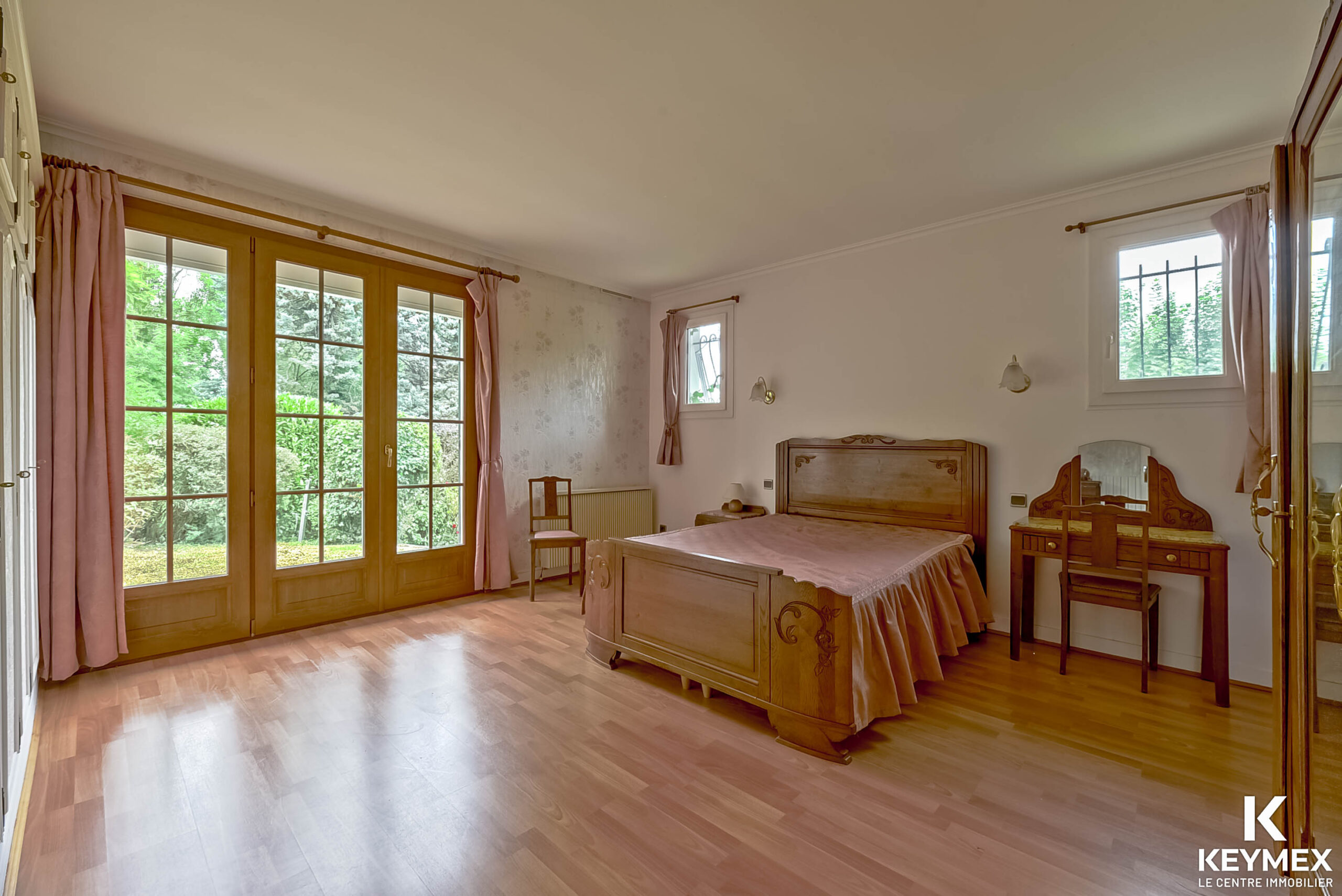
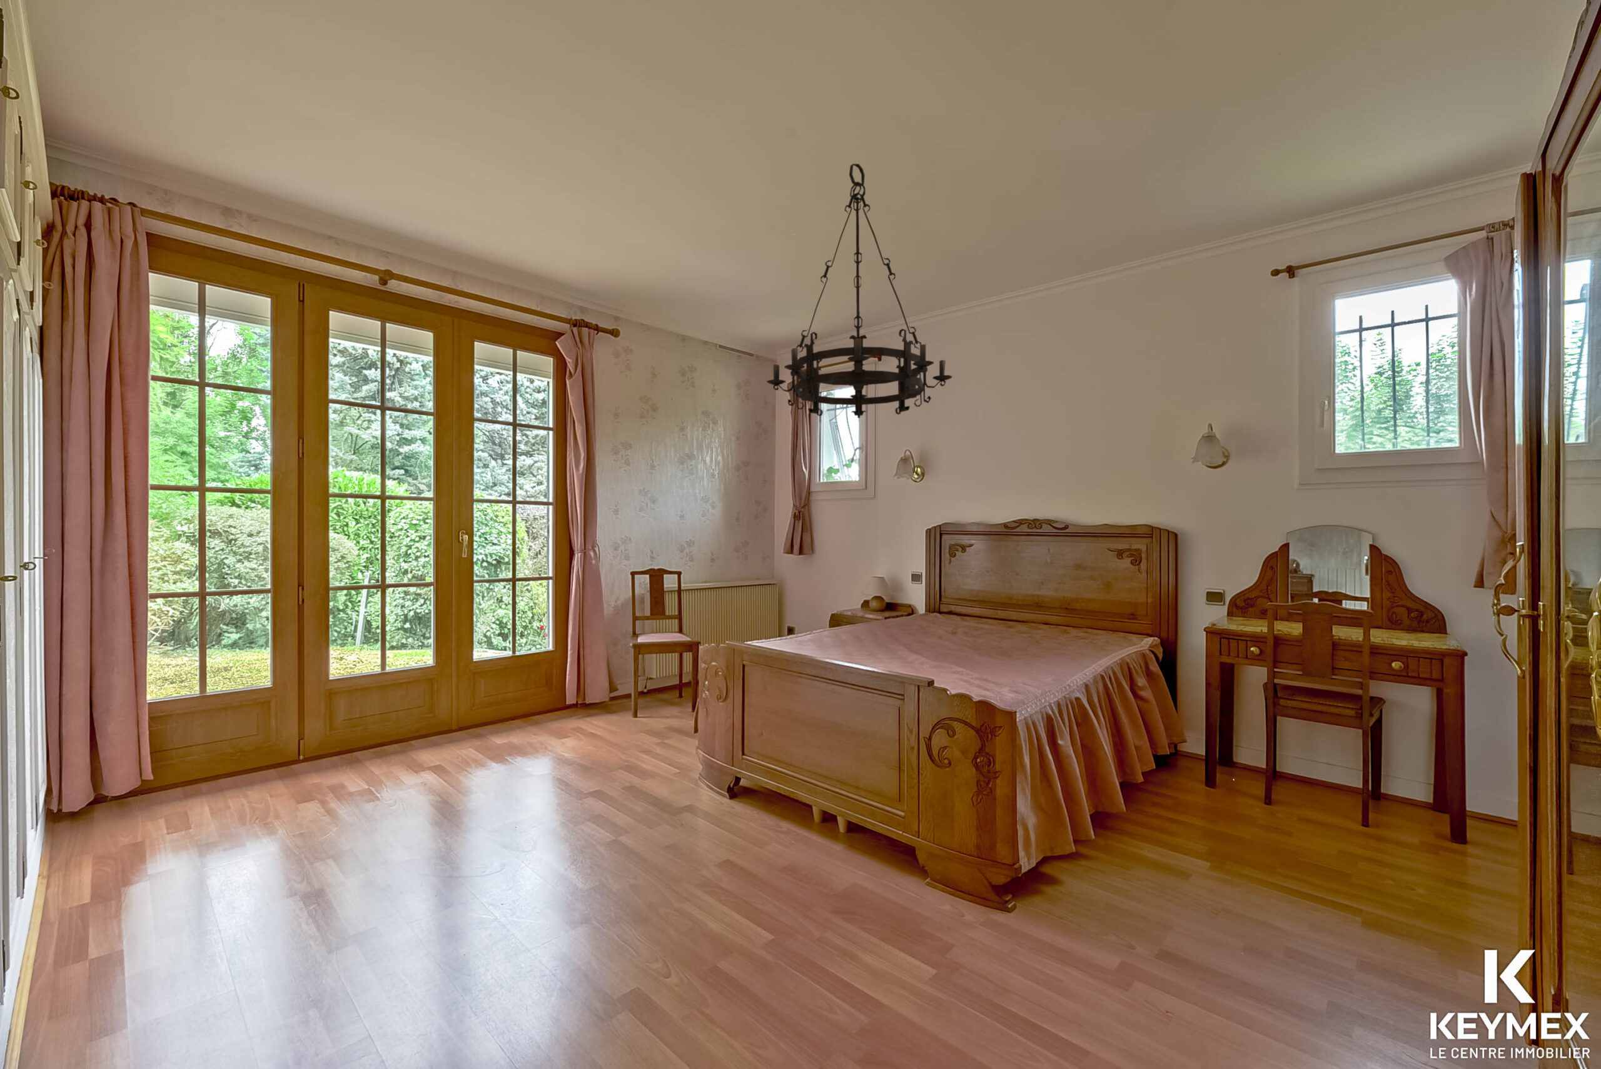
+ chandelier [766,163,953,419]
